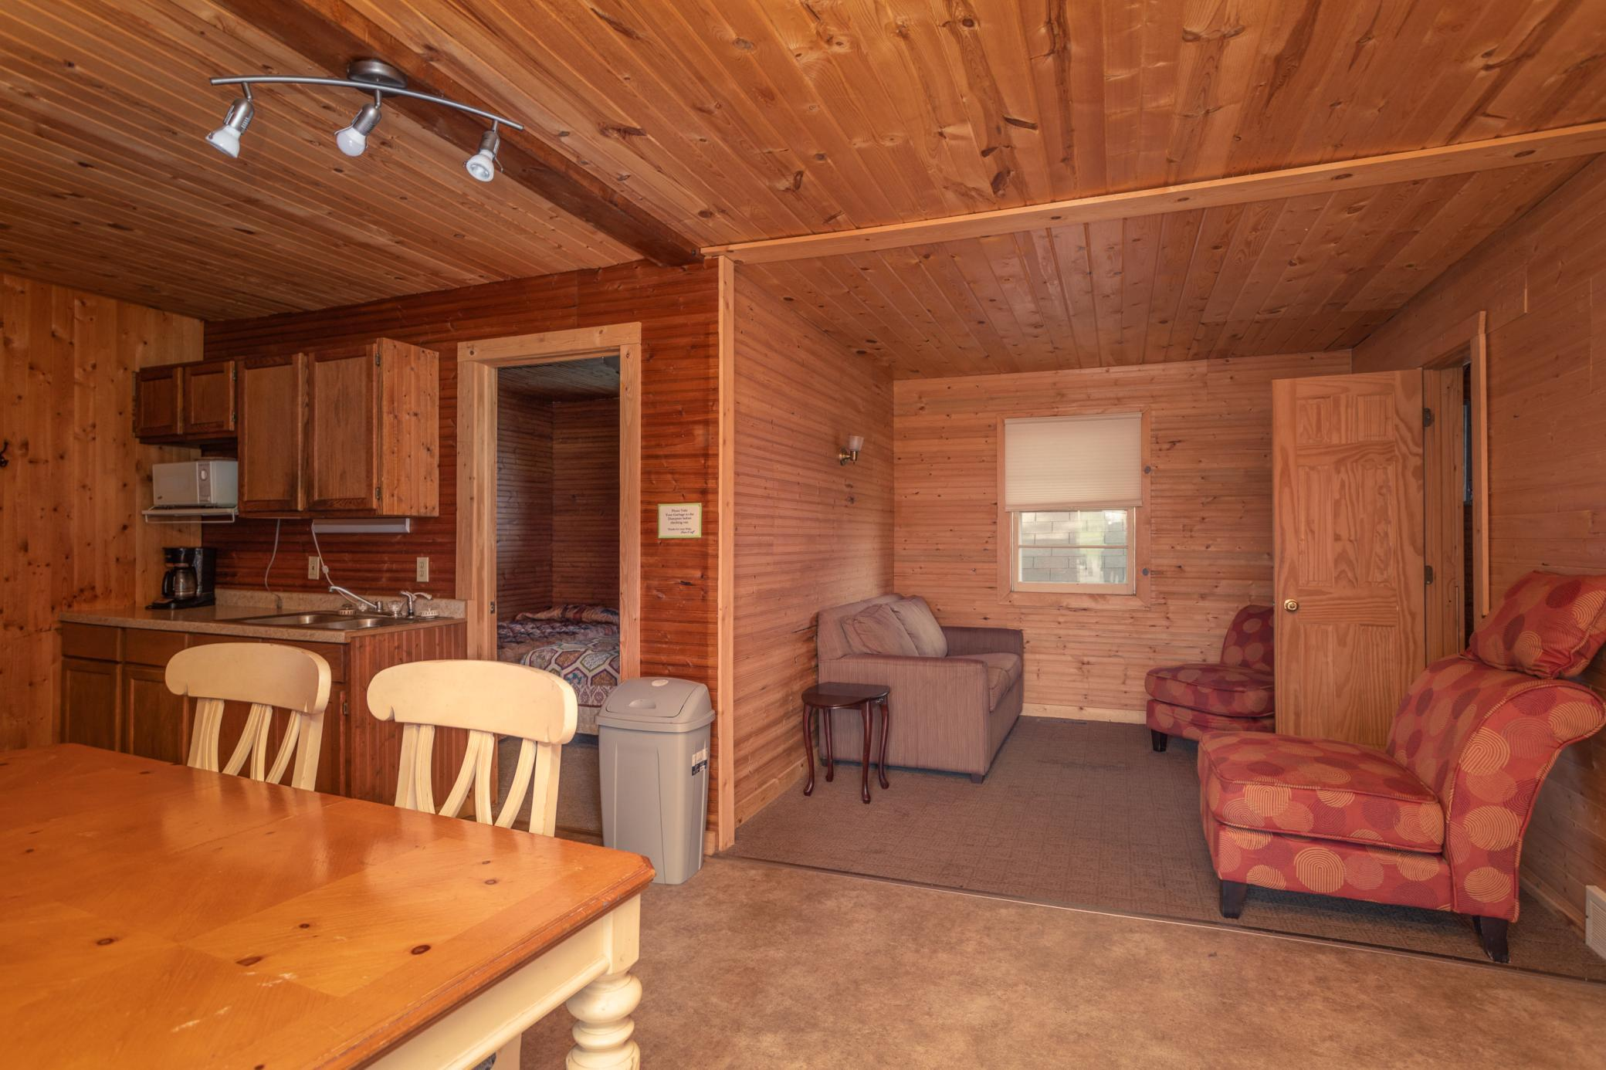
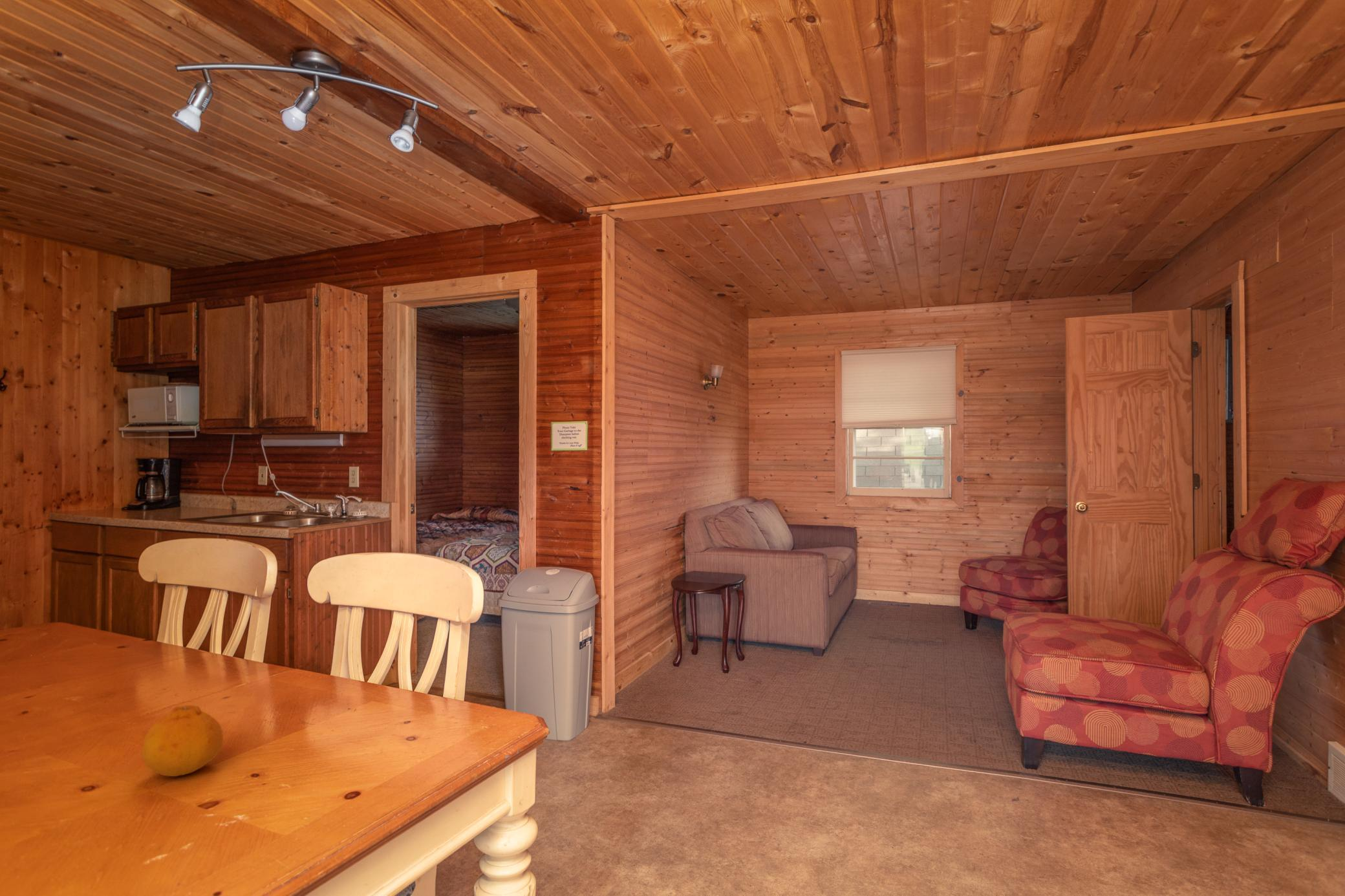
+ fruit [141,705,224,777]
